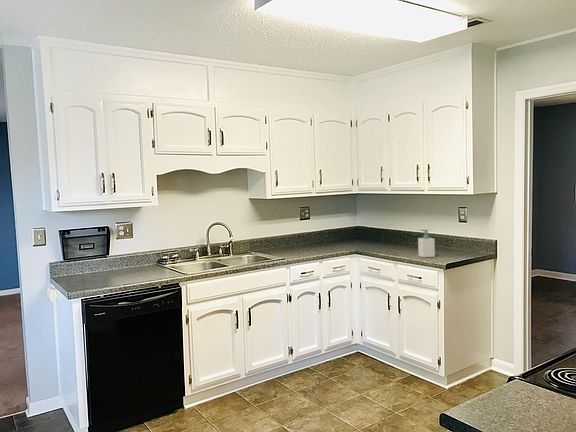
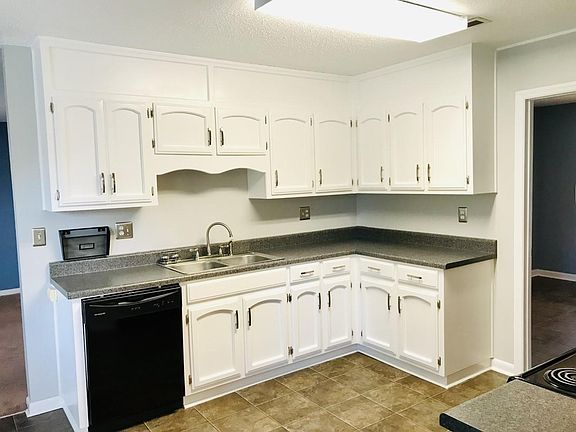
- soap bottle [417,228,436,258]
